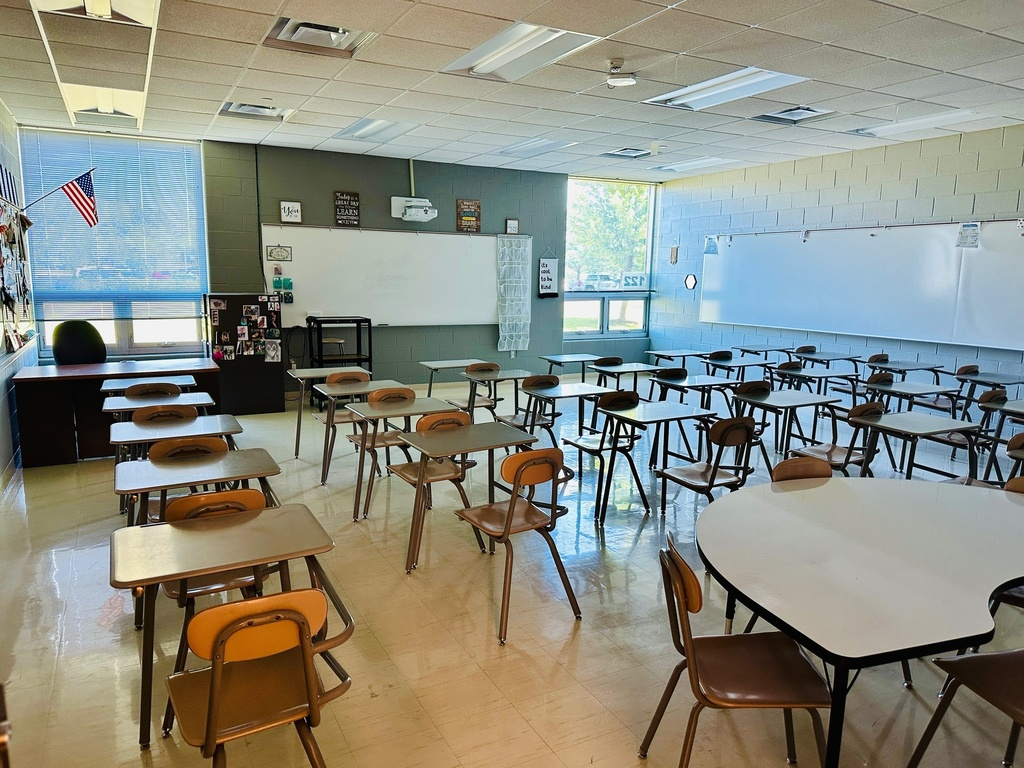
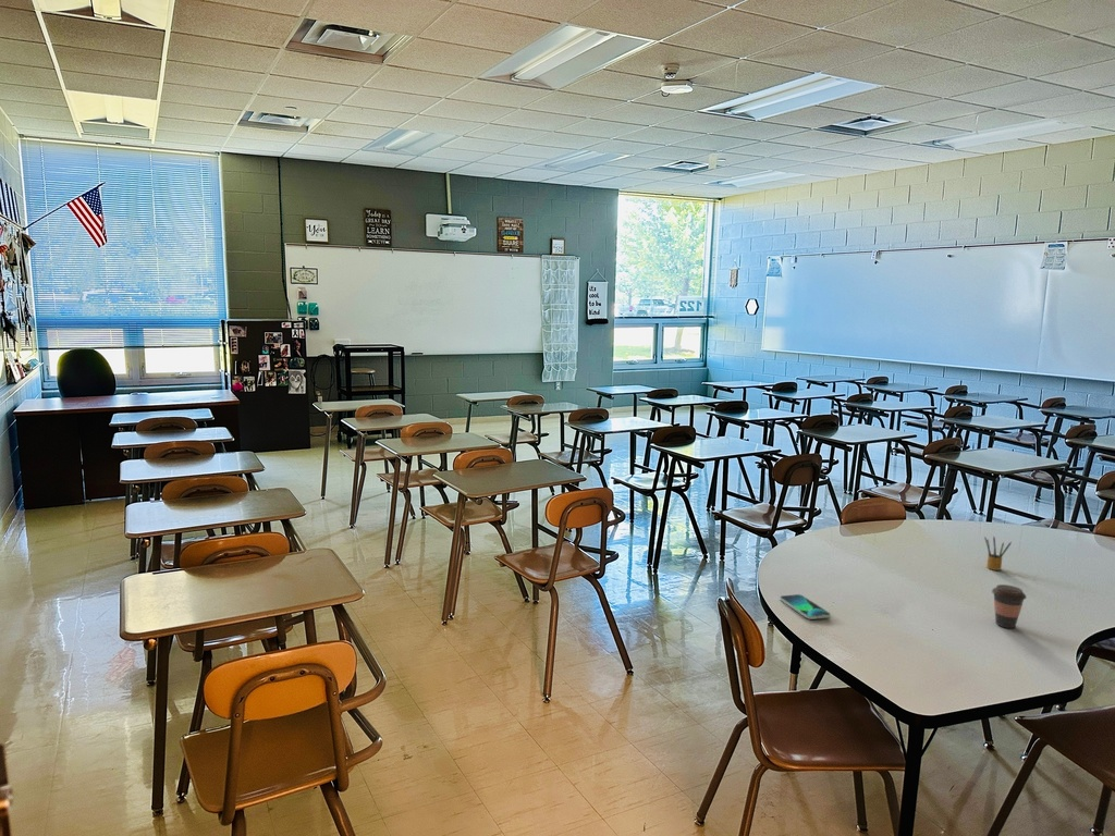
+ smartphone [779,593,832,620]
+ coffee cup [991,583,1028,629]
+ pencil box [983,536,1013,571]
